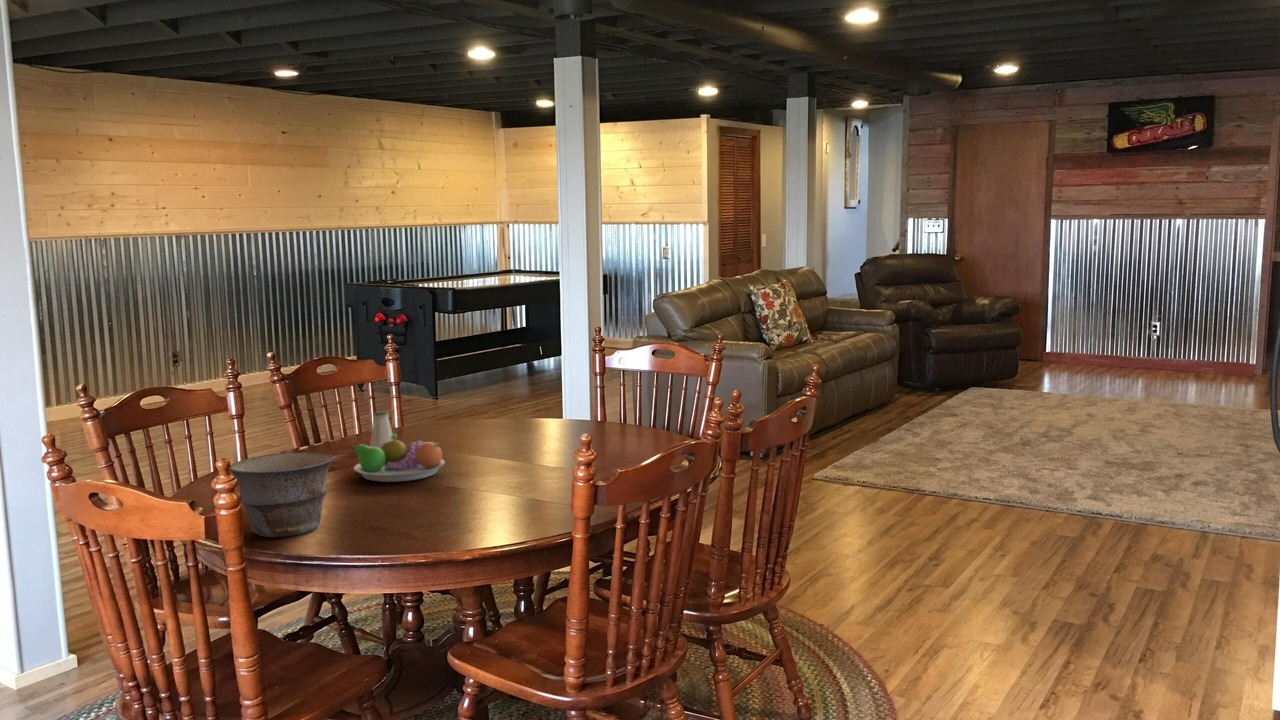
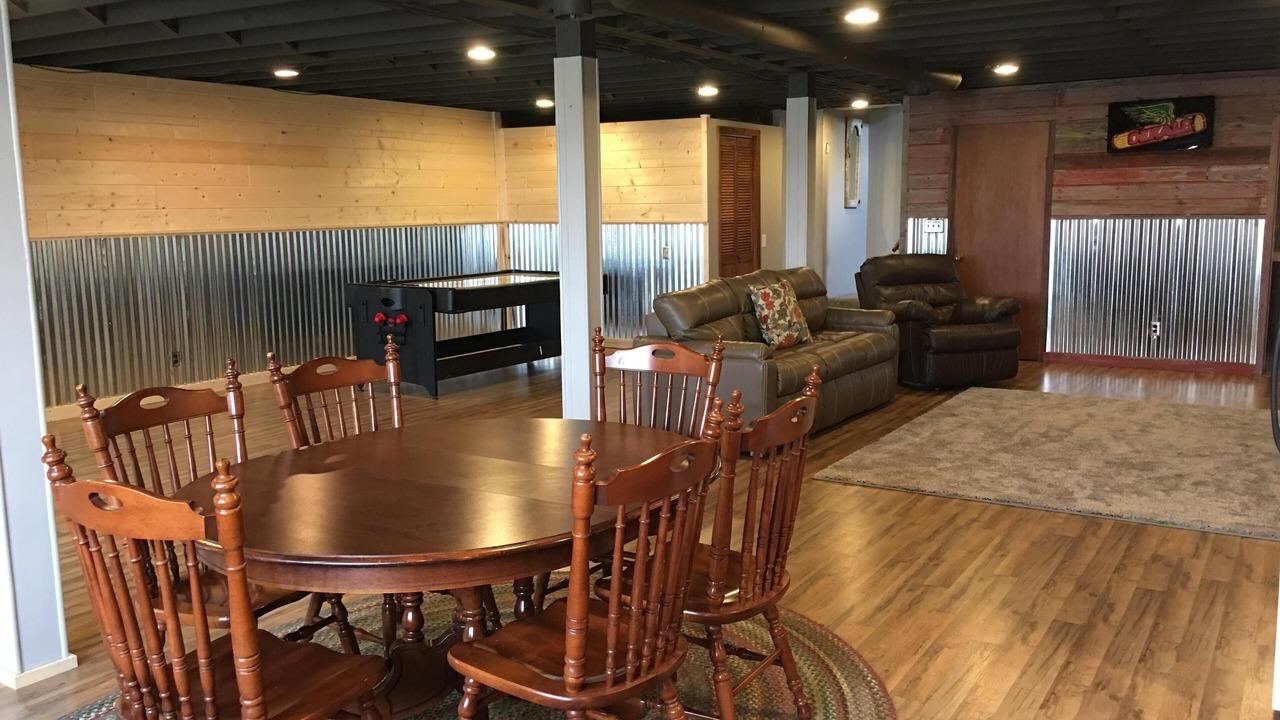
- bowl [229,452,335,538]
- saltshaker [369,410,394,449]
- fruit bowl [350,432,446,483]
